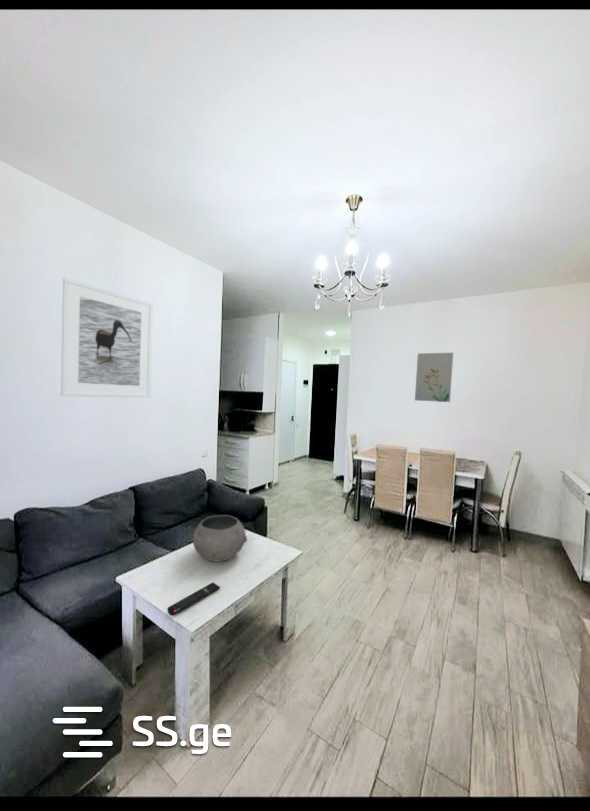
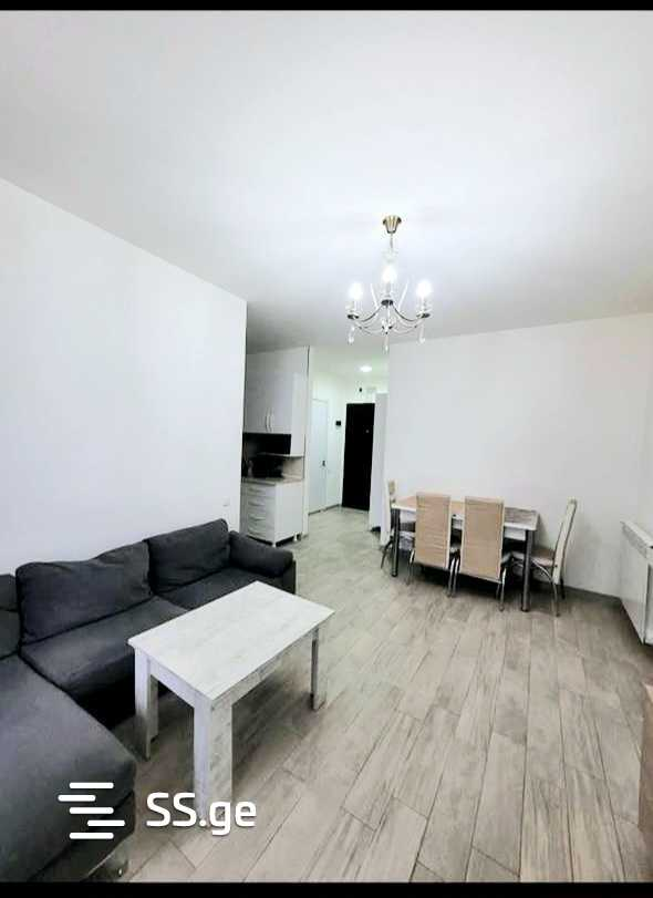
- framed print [60,277,154,399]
- wall art [414,352,454,403]
- bowl [191,514,248,563]
- remote control [166,582,221,617]
